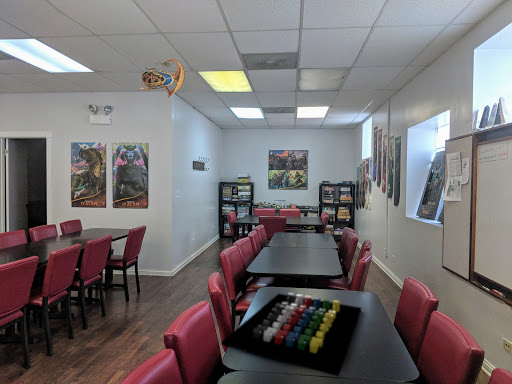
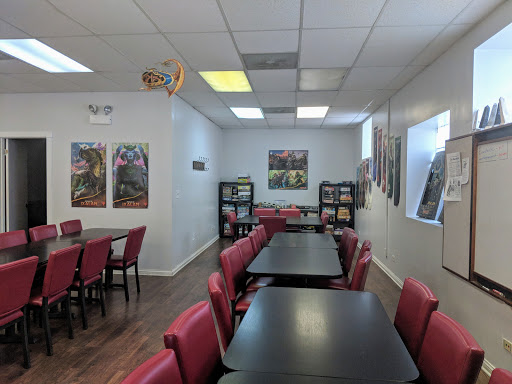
- board game [220,292,362,378]
